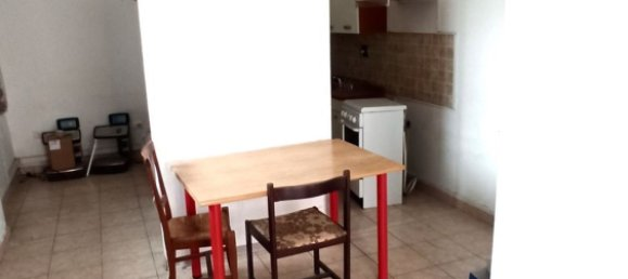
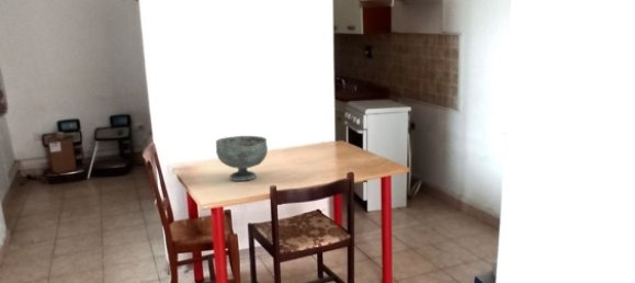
+ decorative bowl [215,135,269,182]
